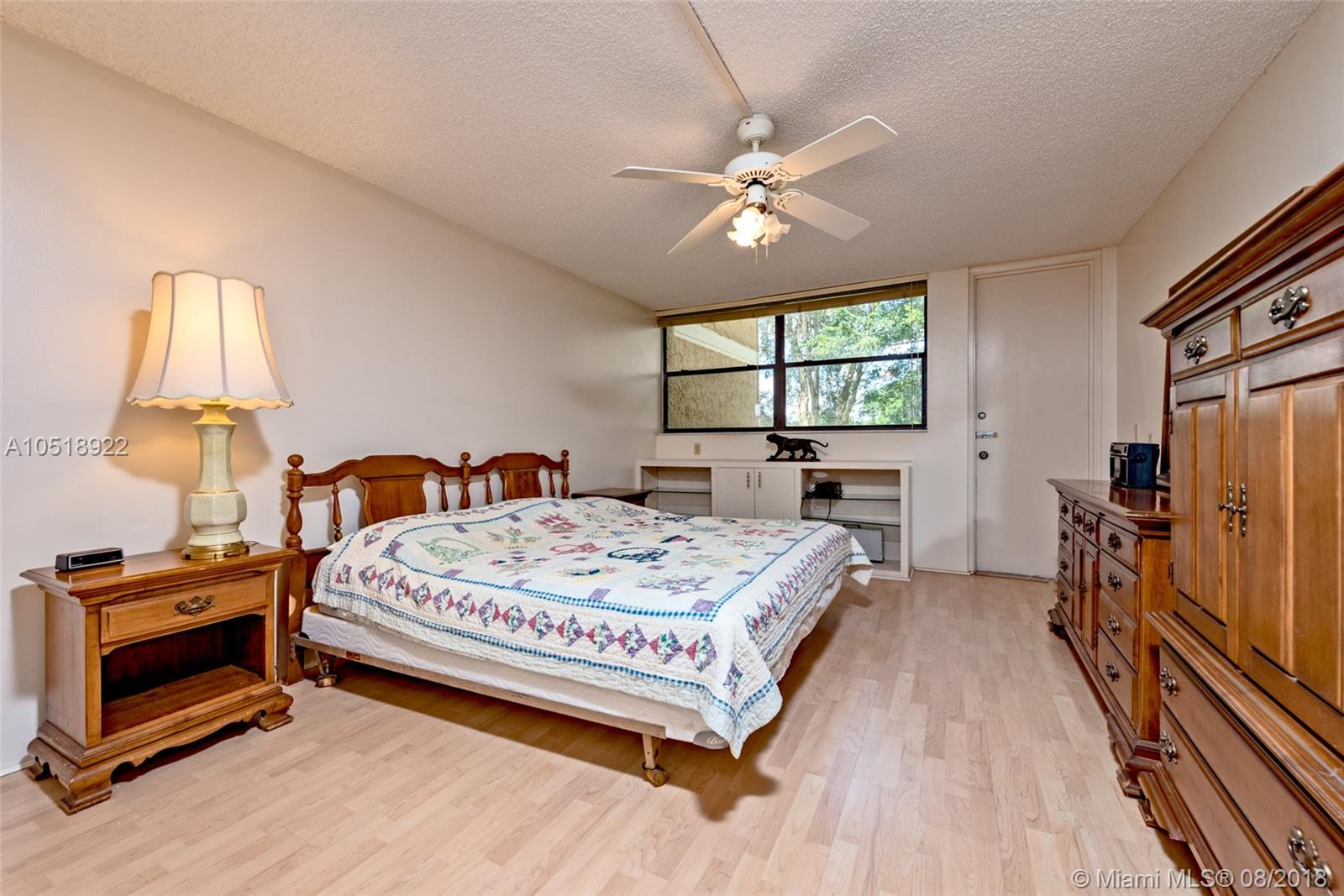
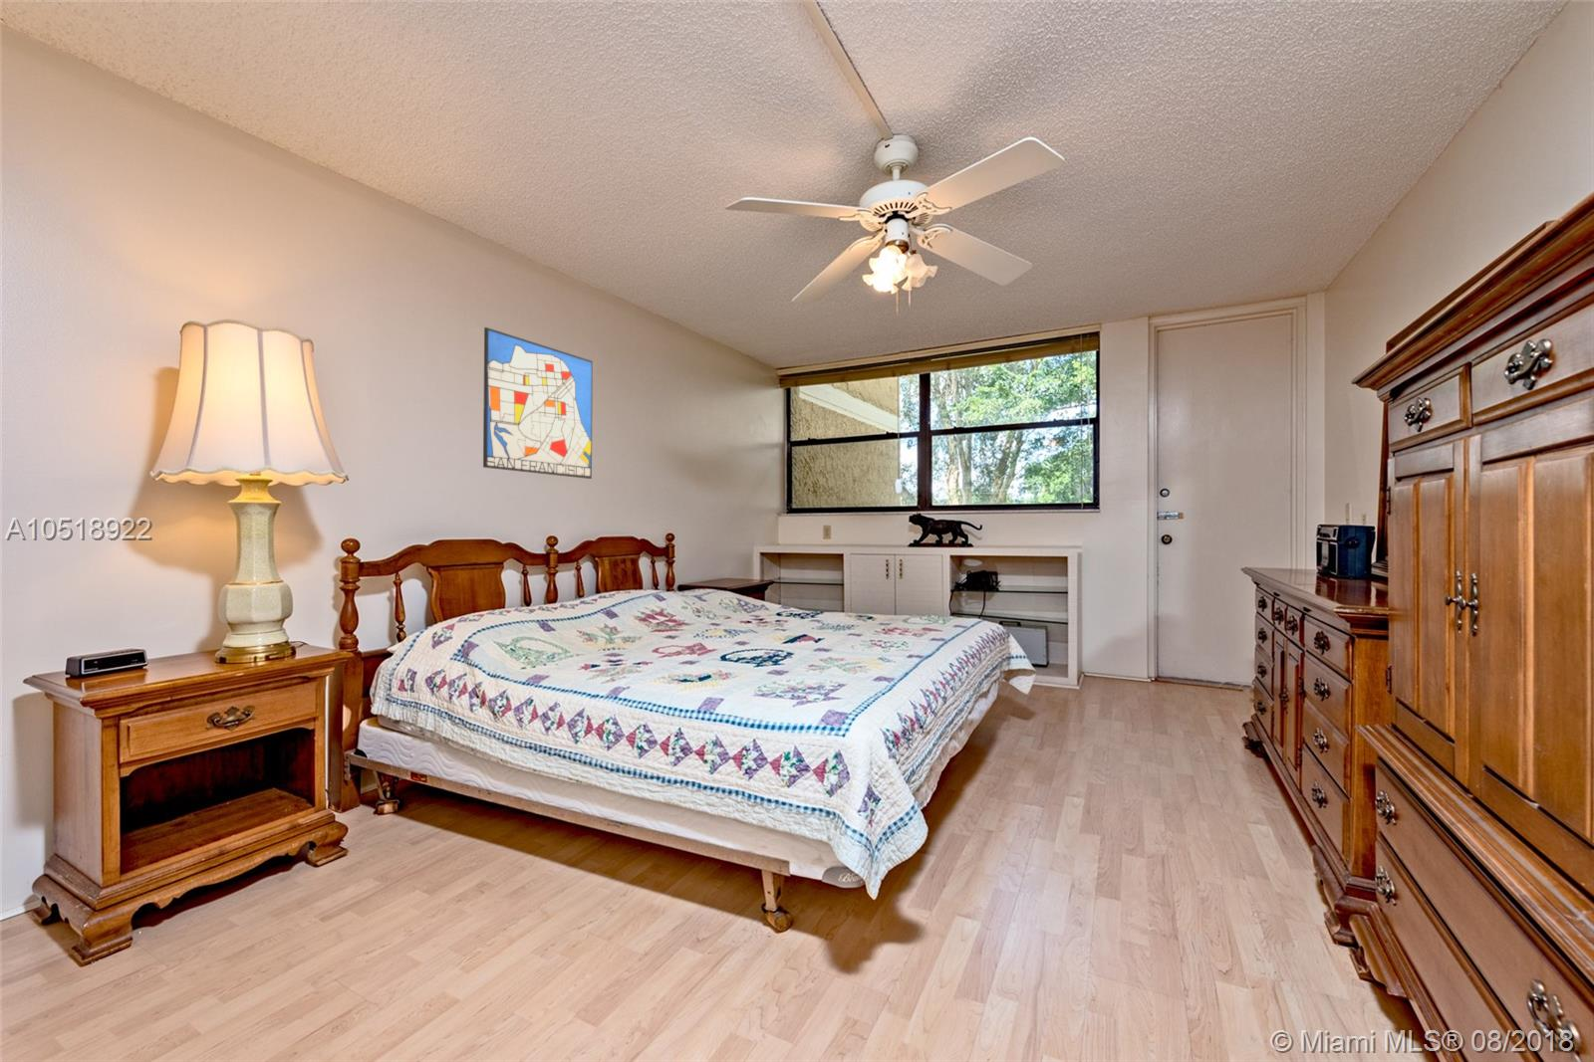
+ wall art [483,326,594,480]
